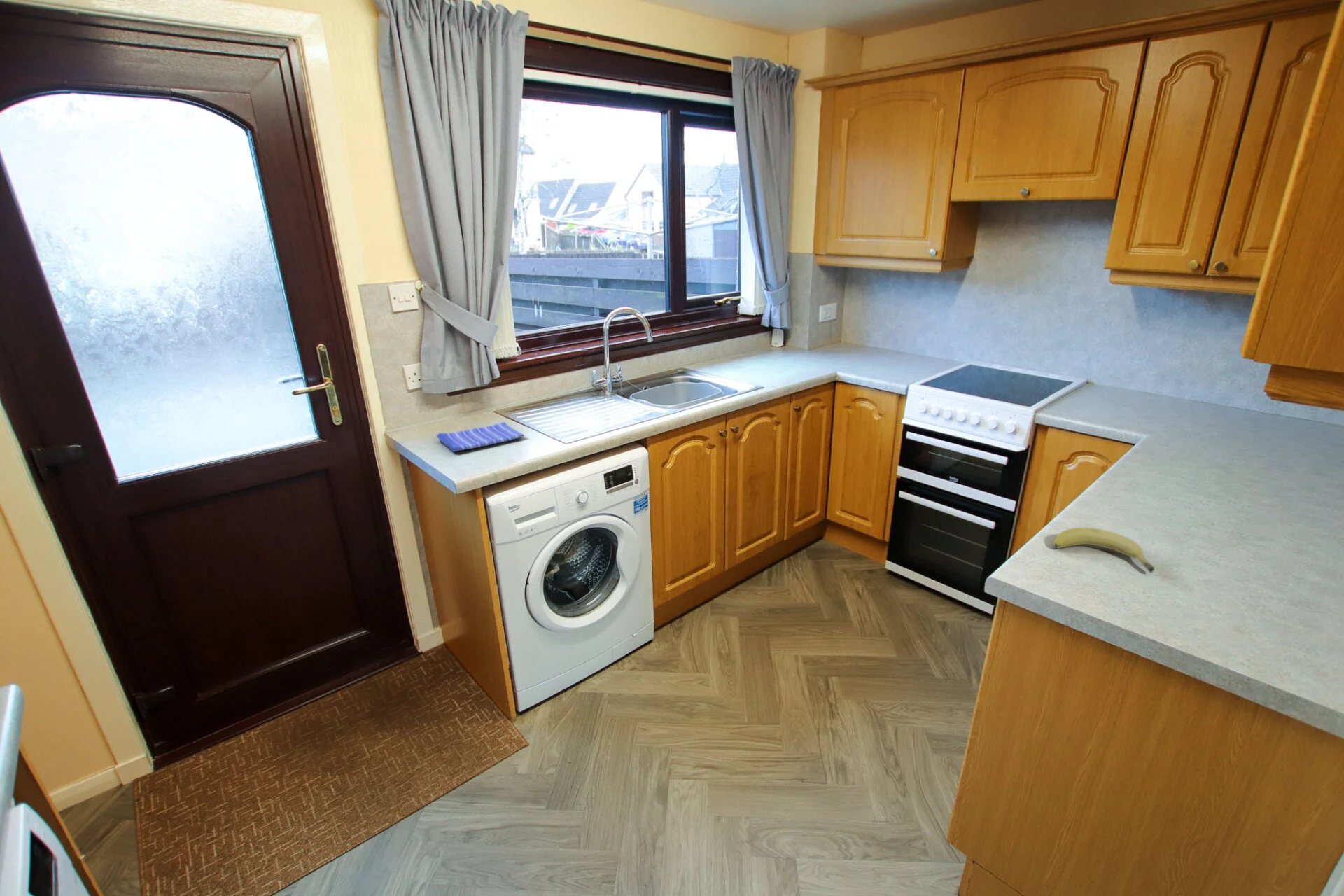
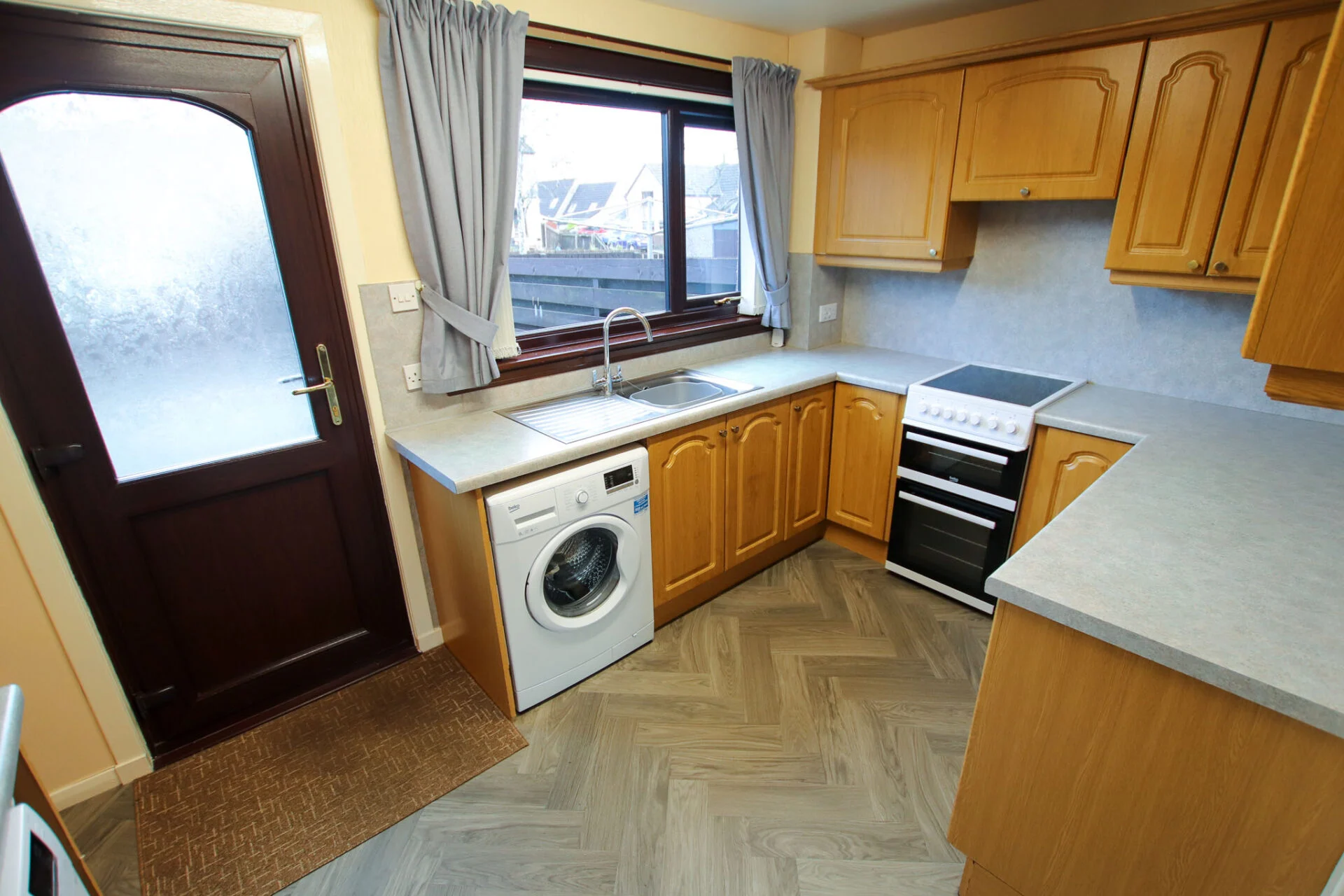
- fruit [1052,527,1155,573]
- dish towel [436,421,525,453]
